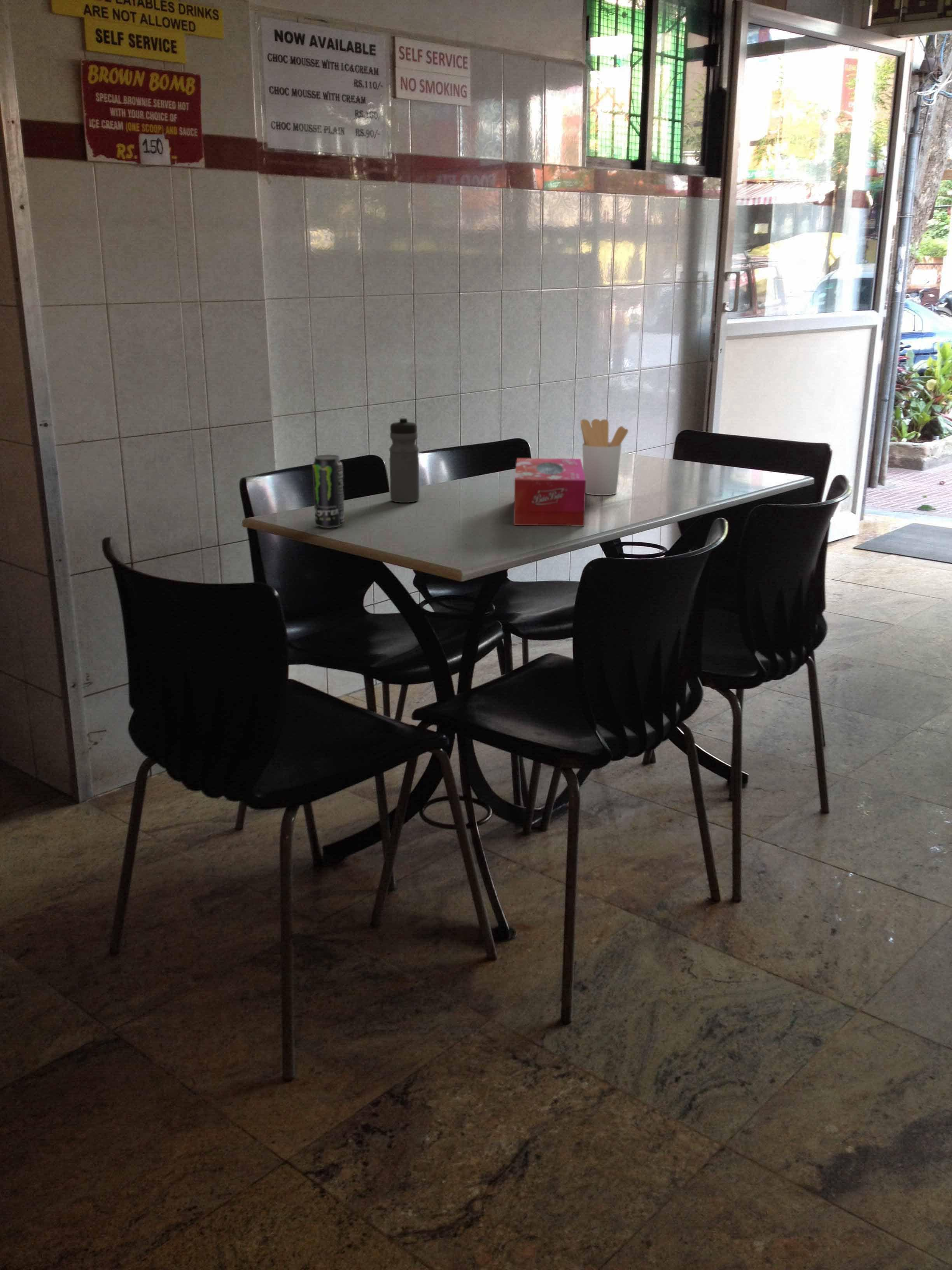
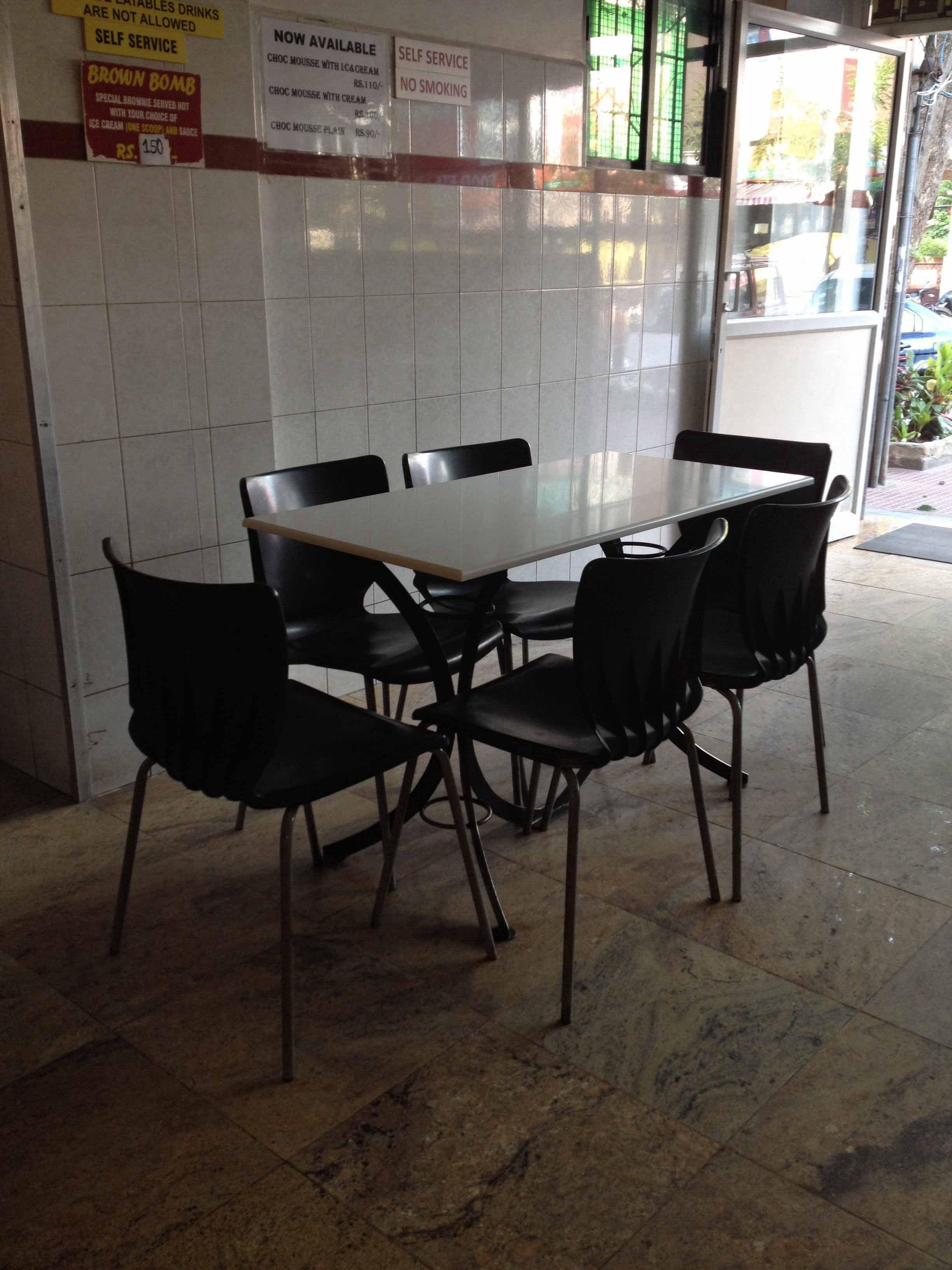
- water bottle [389,416,420,503]
- beverage can [312,454,345,528]
- utensil holder [580,419,628,496]
- tissue box [514,458,586,526]
